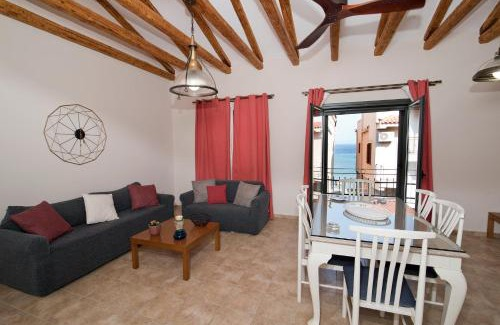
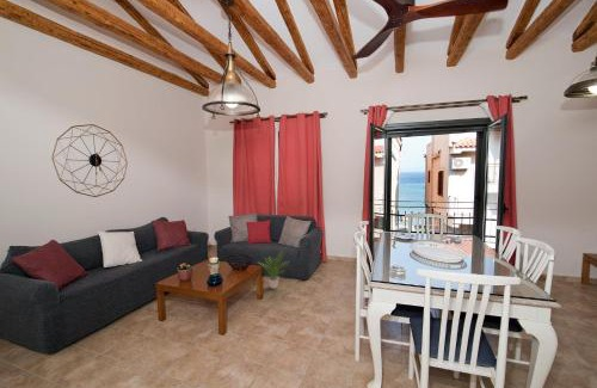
+ potted plant [258,250,291,290]
